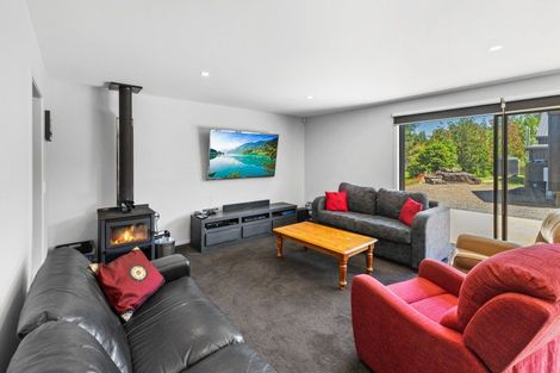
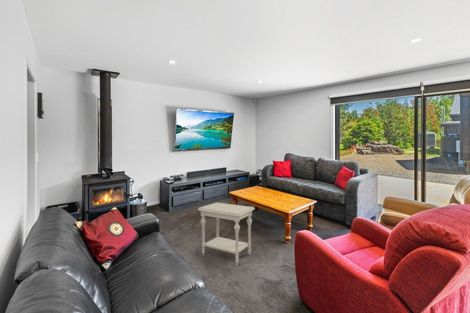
+ side table [197,202,255,266]
